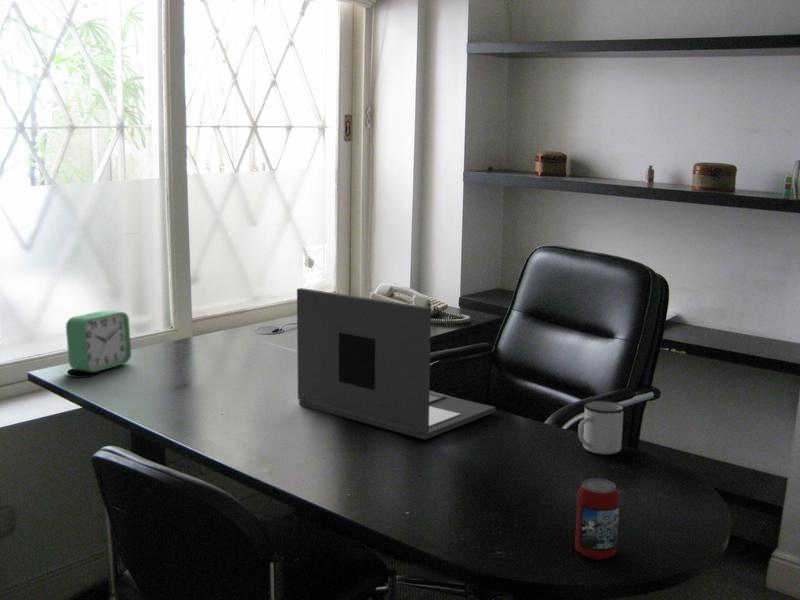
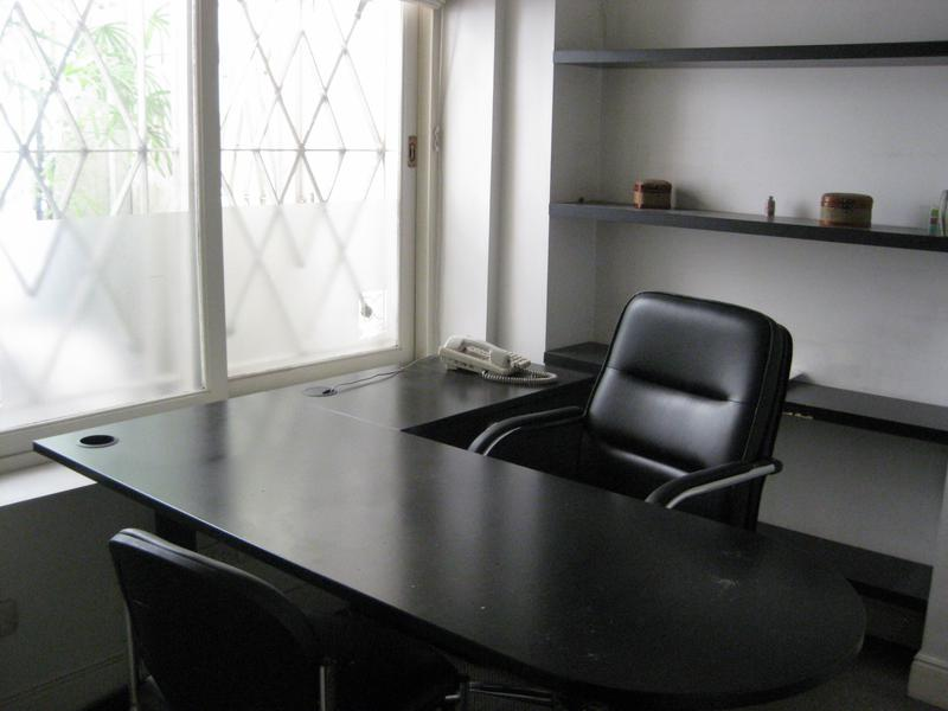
- mug [577,399,625,455]
- alarm clock [65,310,132,373]
- laptop [296,287,497,441]
- beverage can [574,477,621,560]
